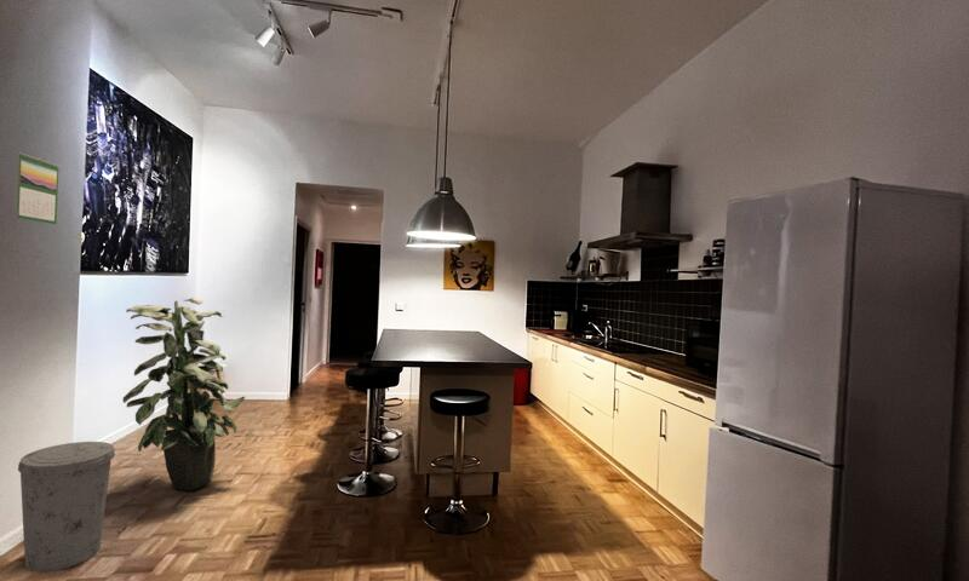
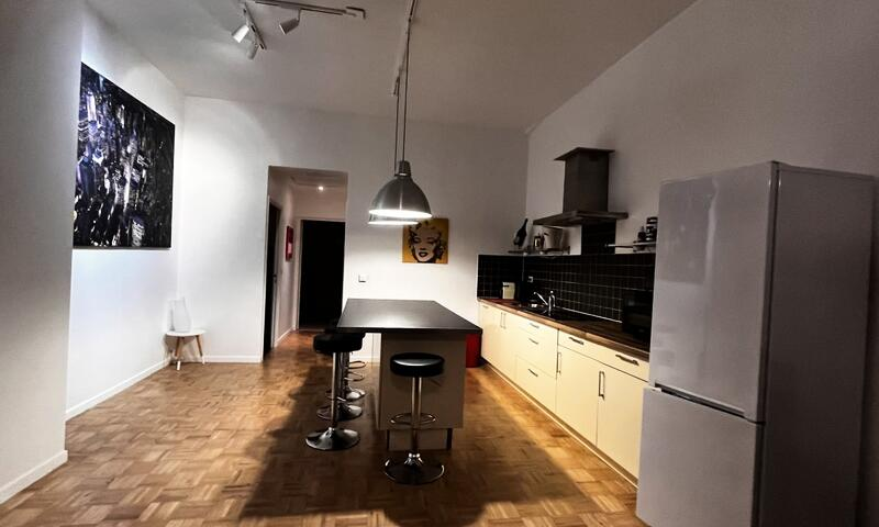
- trash can [17,441,116,574]
- indoor plant [121,297,246,491]
- calendar [15,151,59,225]
